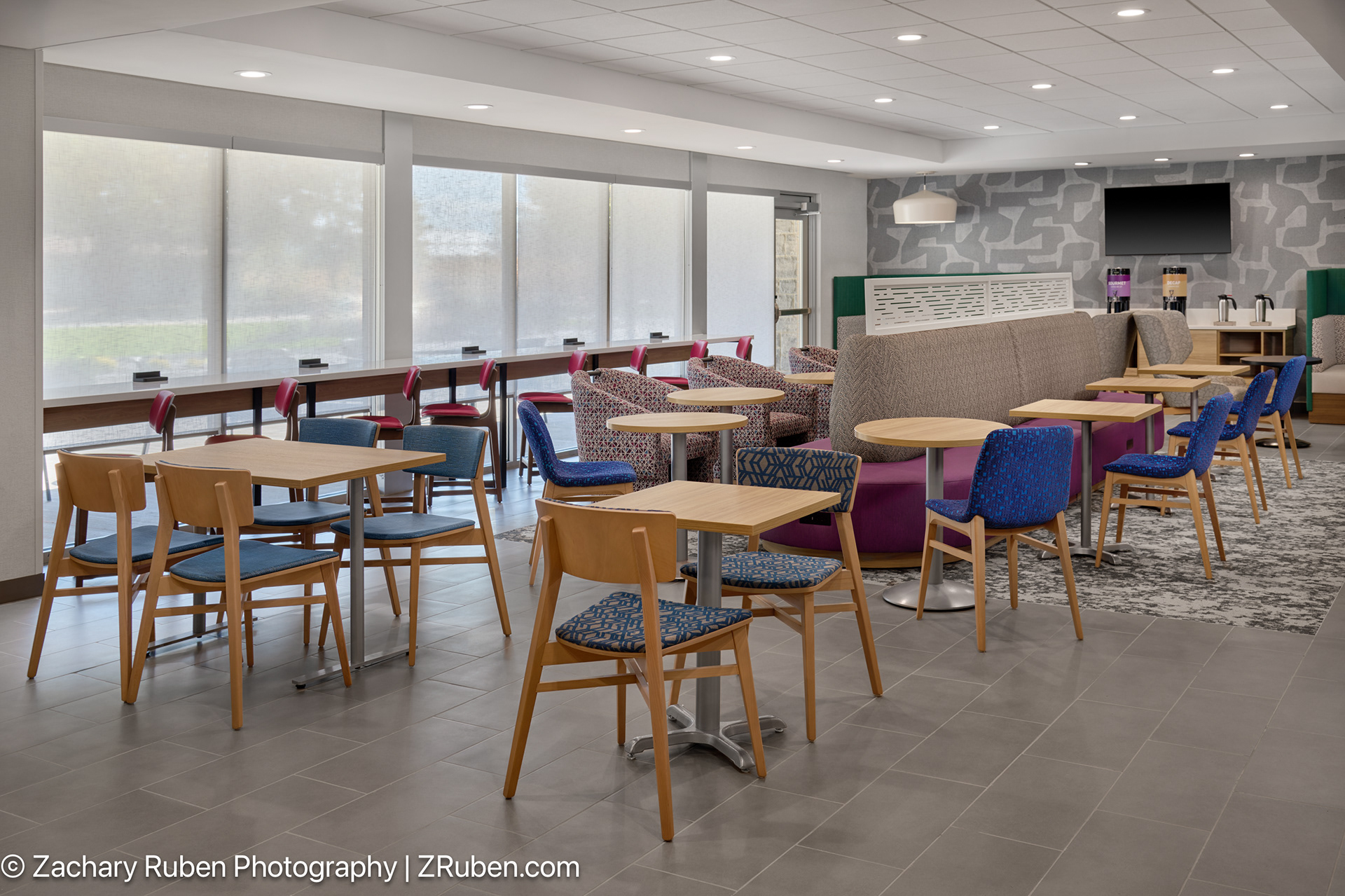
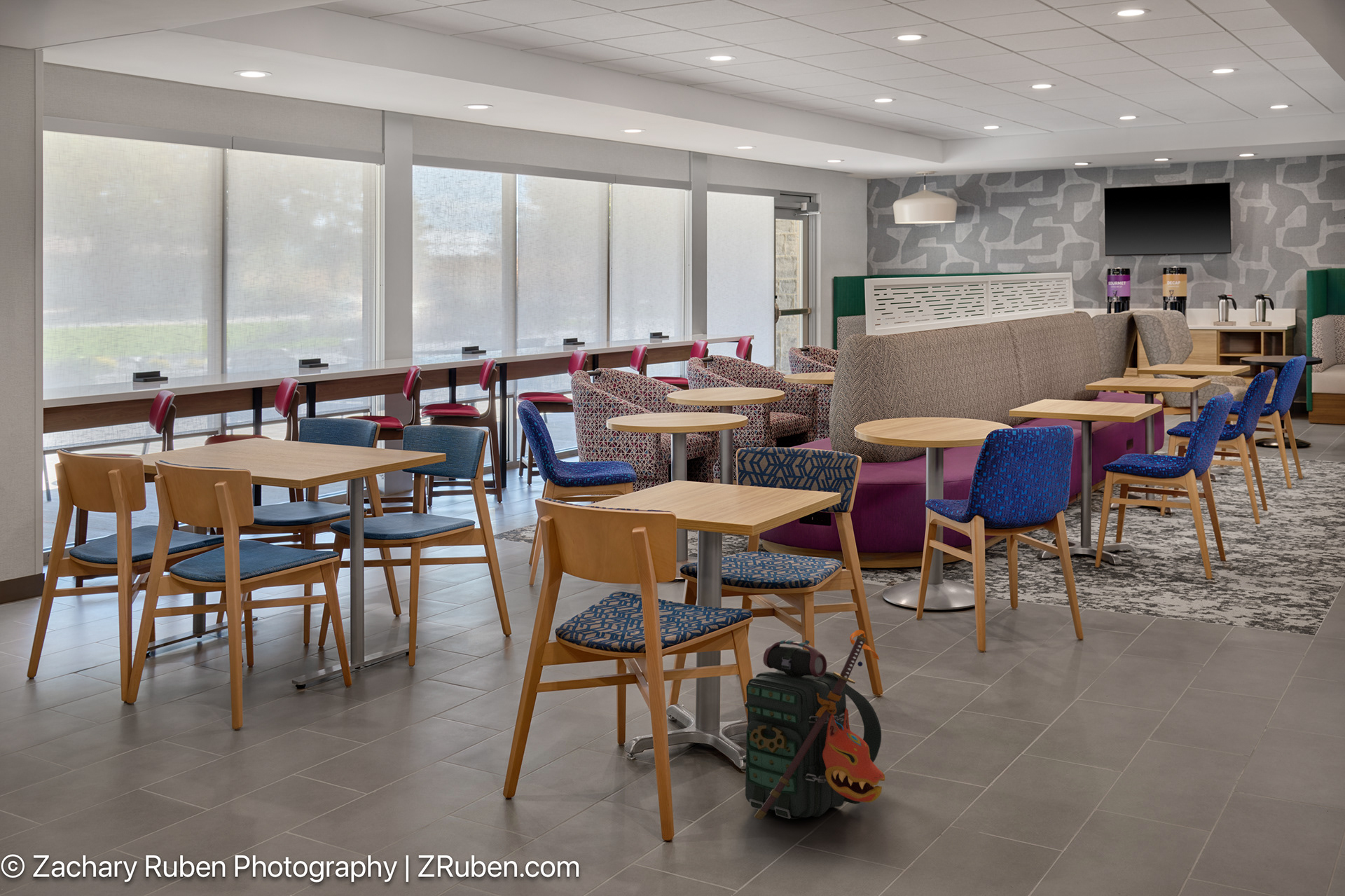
+ backpack [738,629,885,820]
